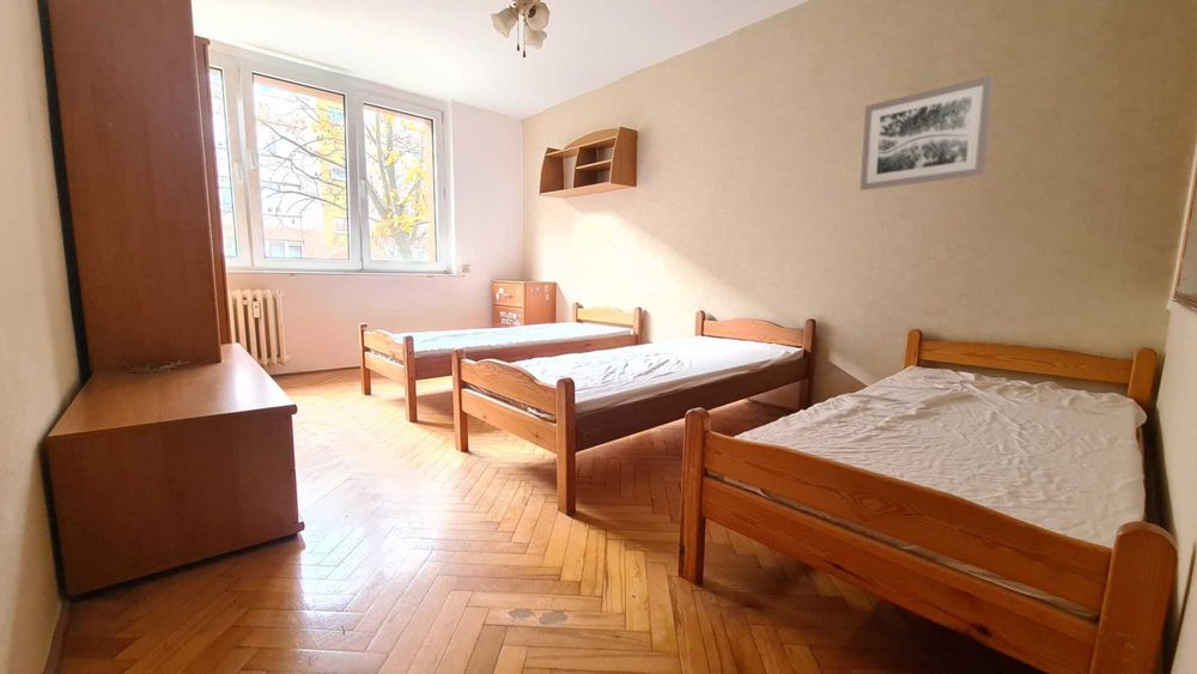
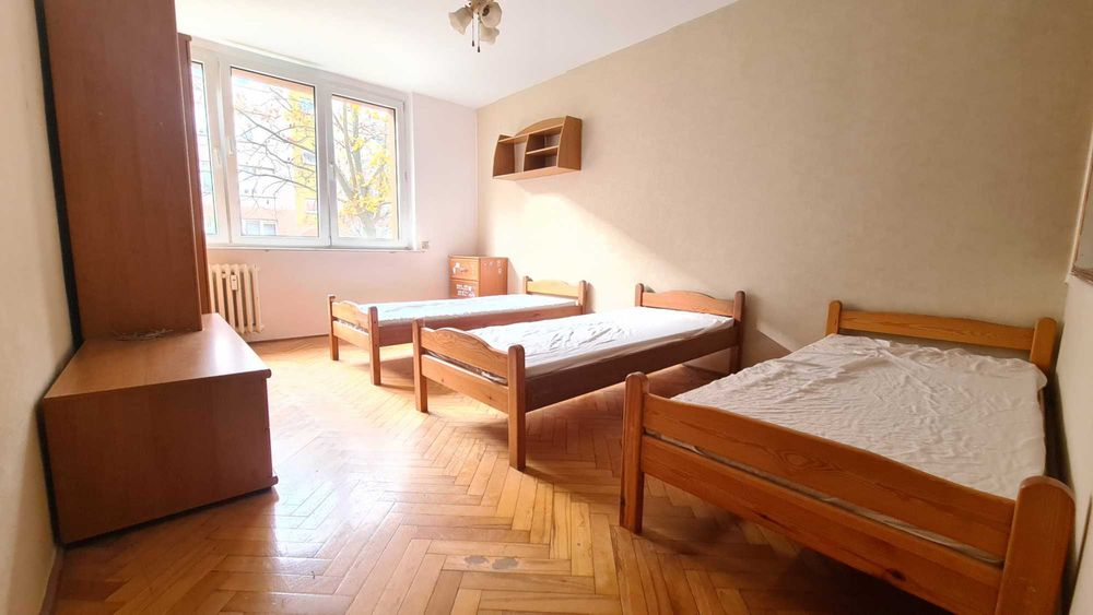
- wall art [859,74,995,192]
